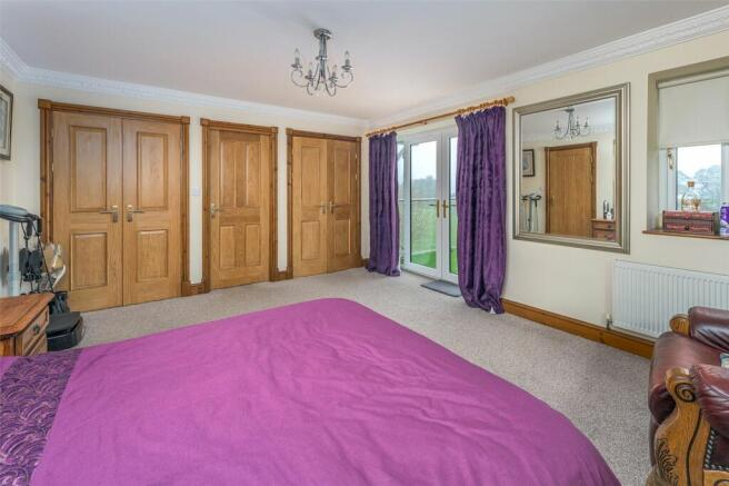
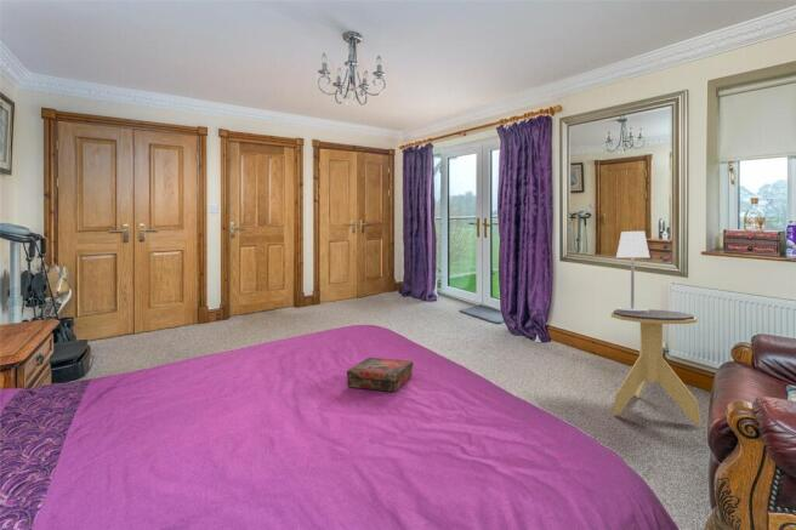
+ book [346,357,415,393]
+ table lamp [615,229,652,313]
+ side table [610,308,703,426]
